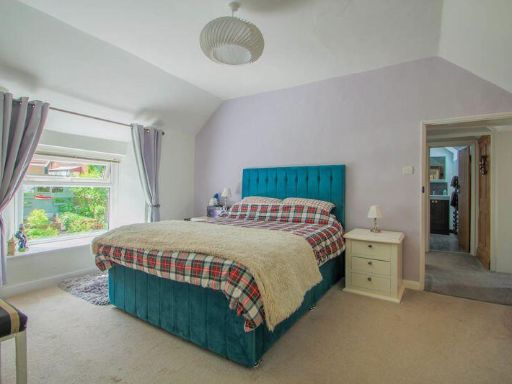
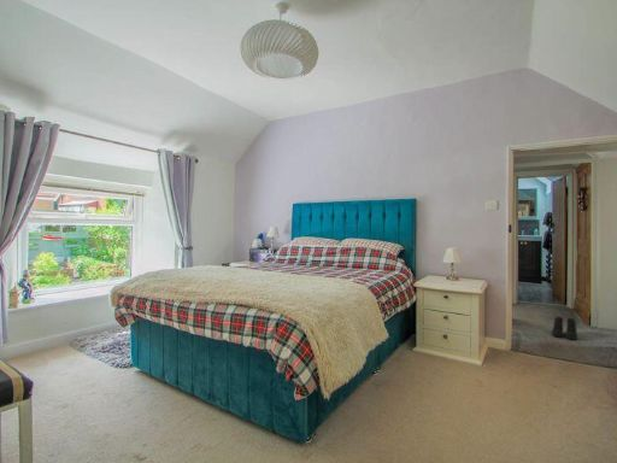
+ boots [551,315,578,341]
